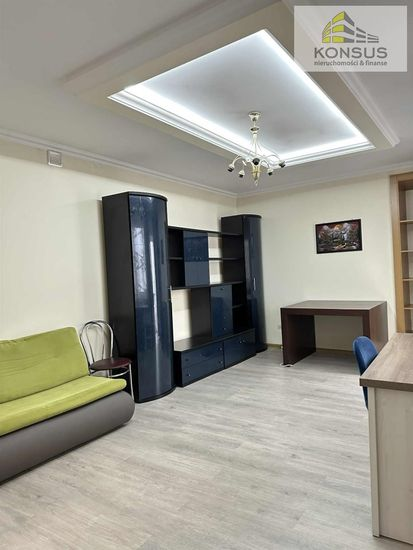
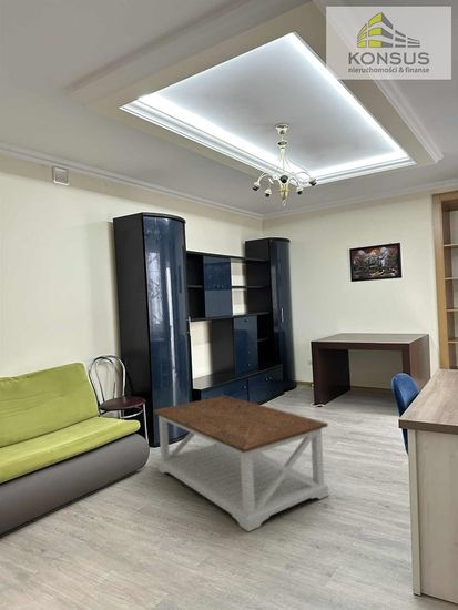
+ coffee table [152,395,329,532]
